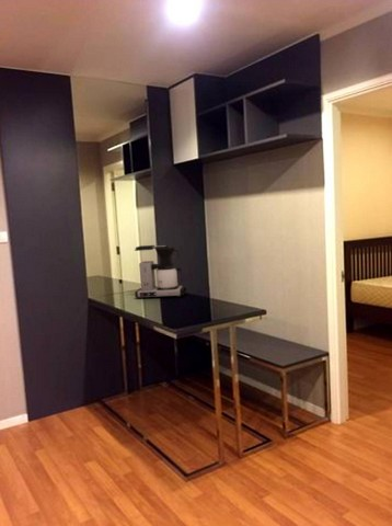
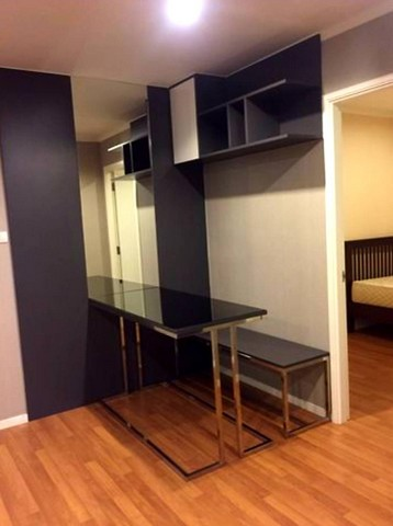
- coffee maker [134,244,187,300]
